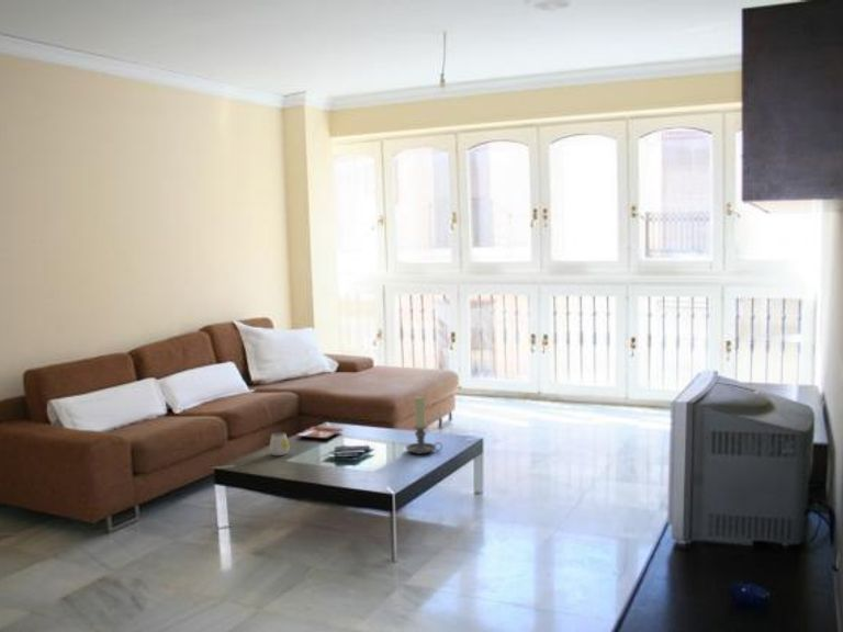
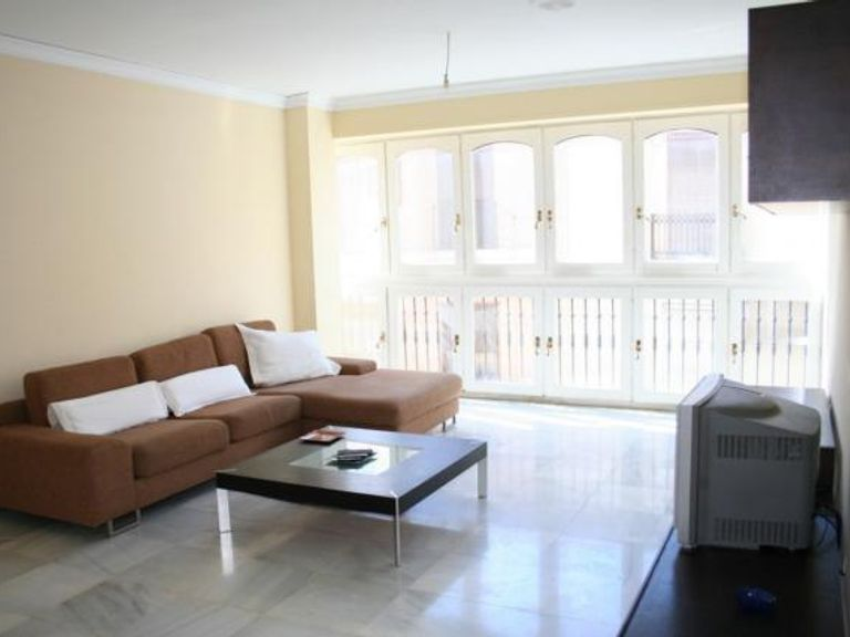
- candle holder [405,395,443,455]
- mug [269,431,290,456]
